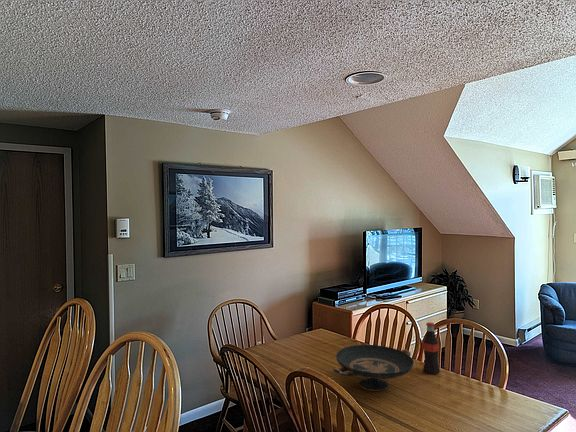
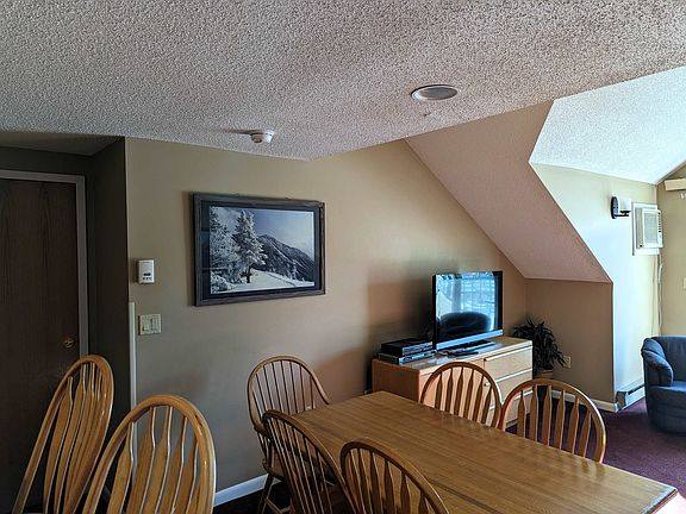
- bottle [422,321,441,375]
- decorative bowl [333,344,414,392]
